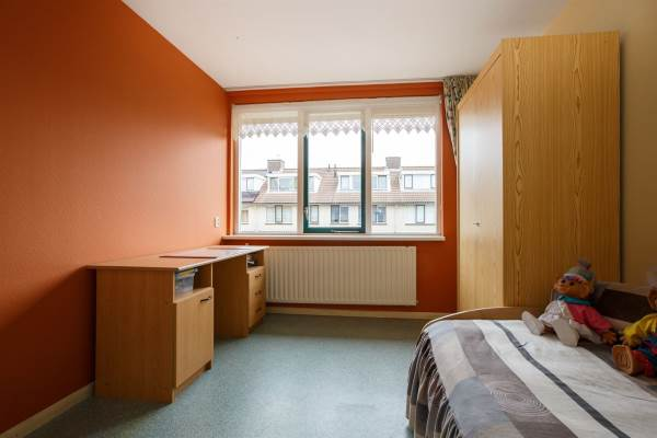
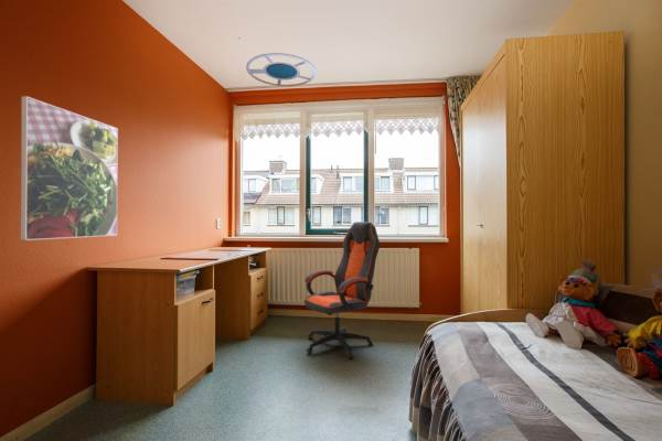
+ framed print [19,95,119,241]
+ ceiling lamp [245,52,318,87]
+ office chair [303,220,381,359]
